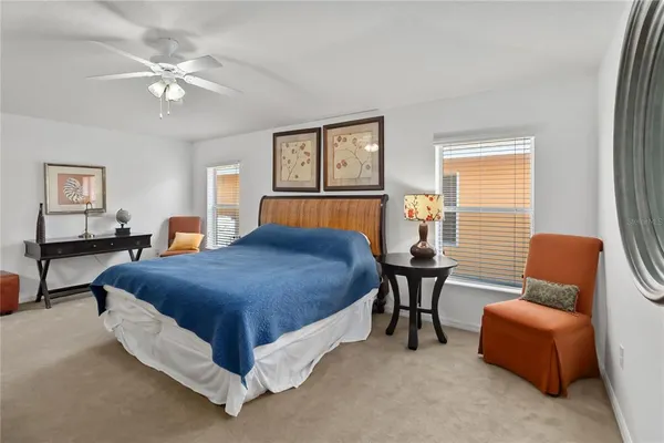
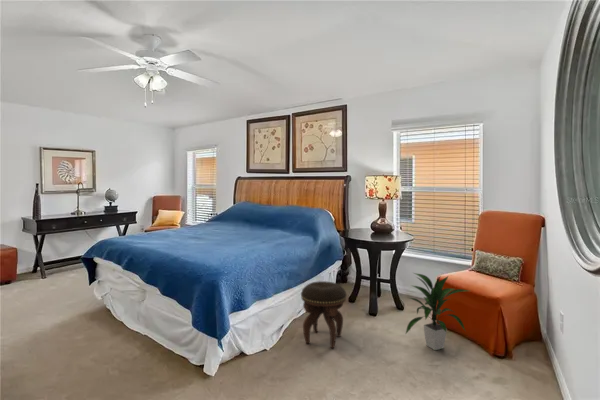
+ footstool [300,280,347,349]
+ indoor plant [405,272,470,351]
